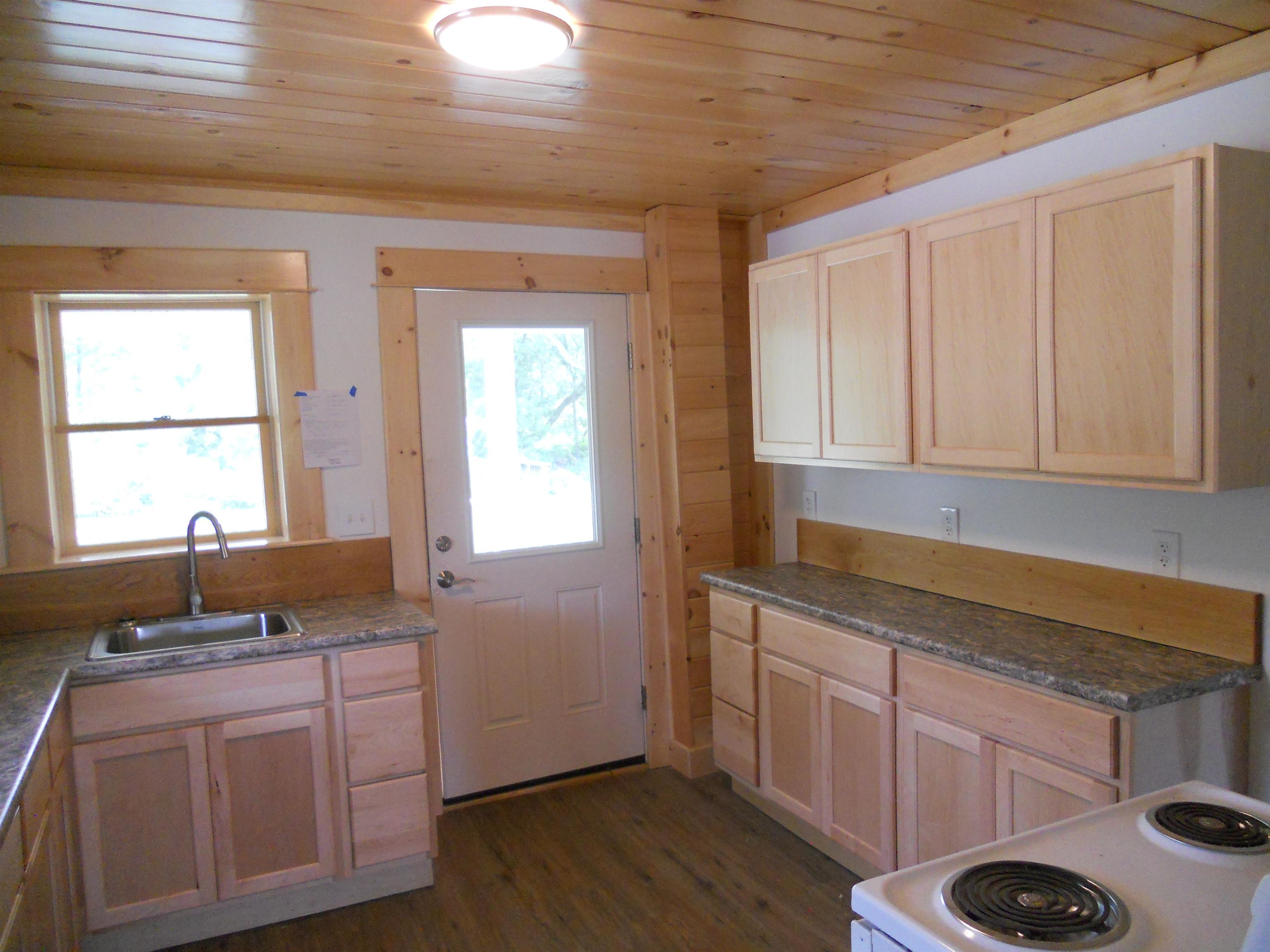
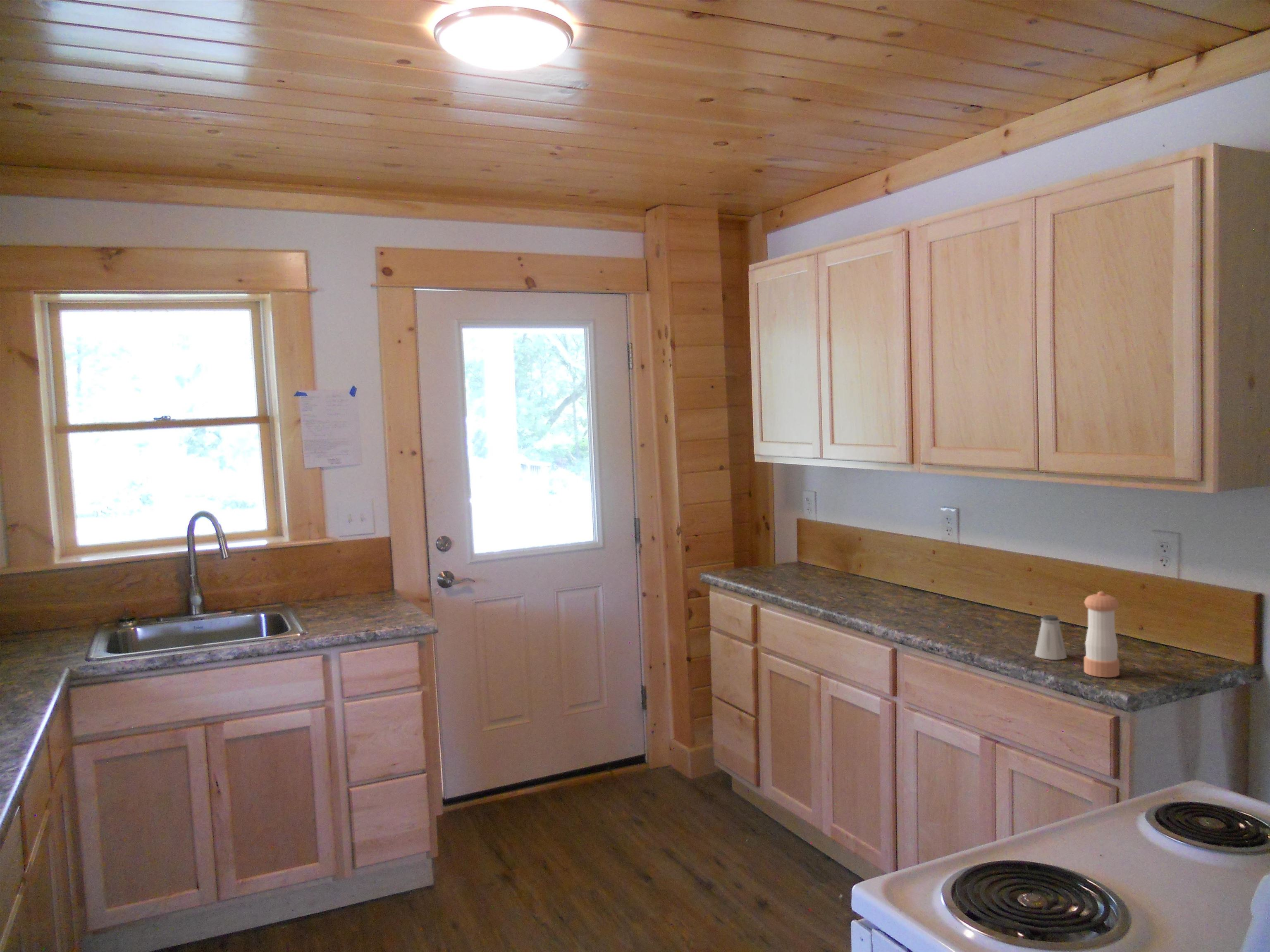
+ pepper shaker [1084,591,1120,678]
+ saltshaker [1034,614,1067,660]
